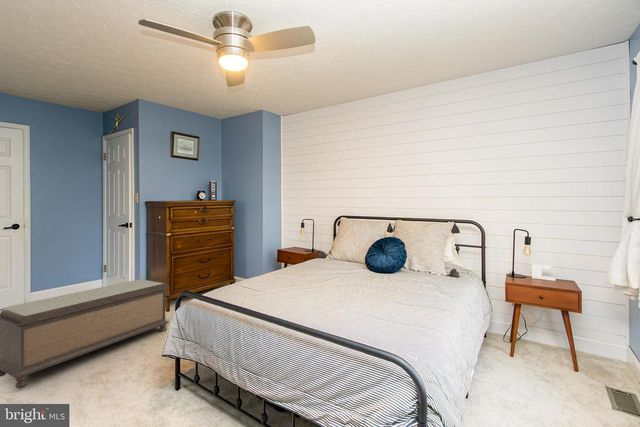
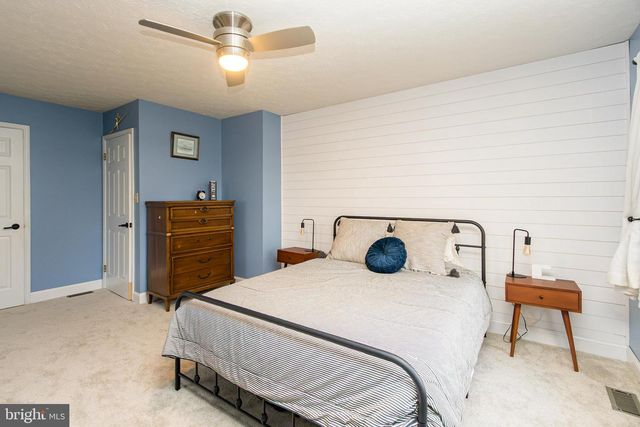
- bench [0,278,170,390]
